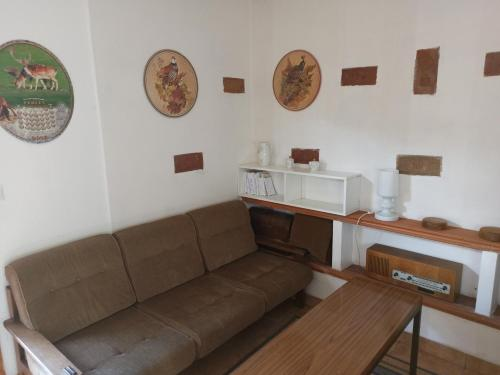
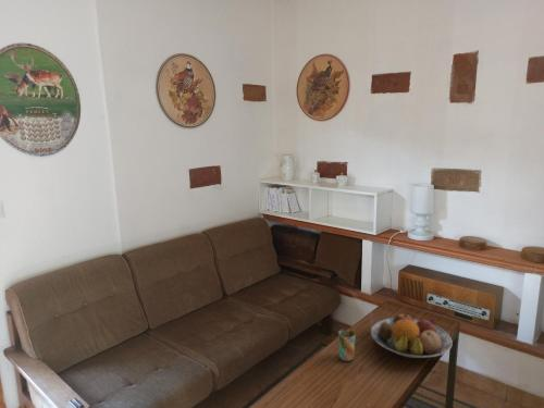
+ fruit bowl [370,311,454,359]
+ cup [337,329,357,362]
